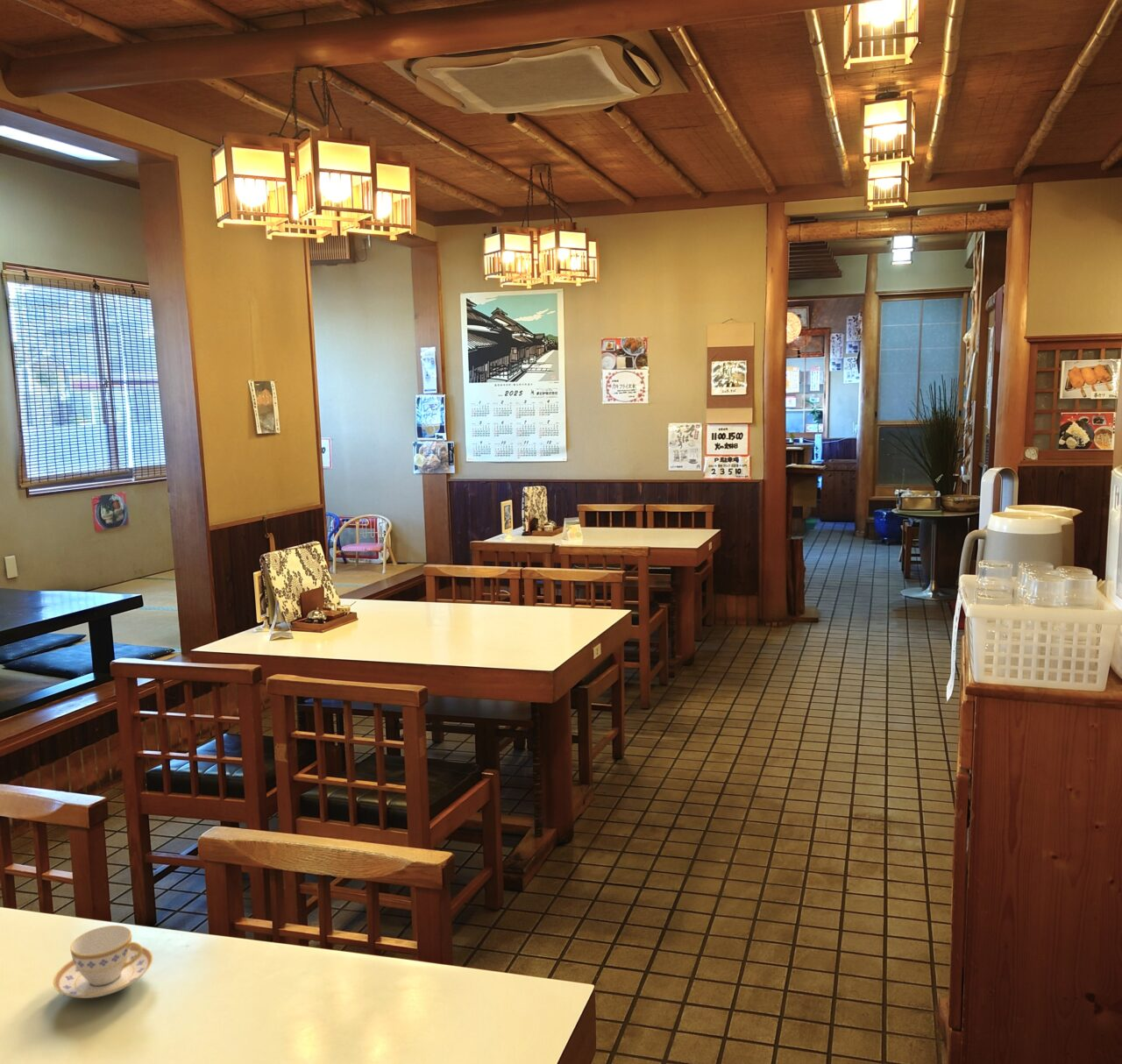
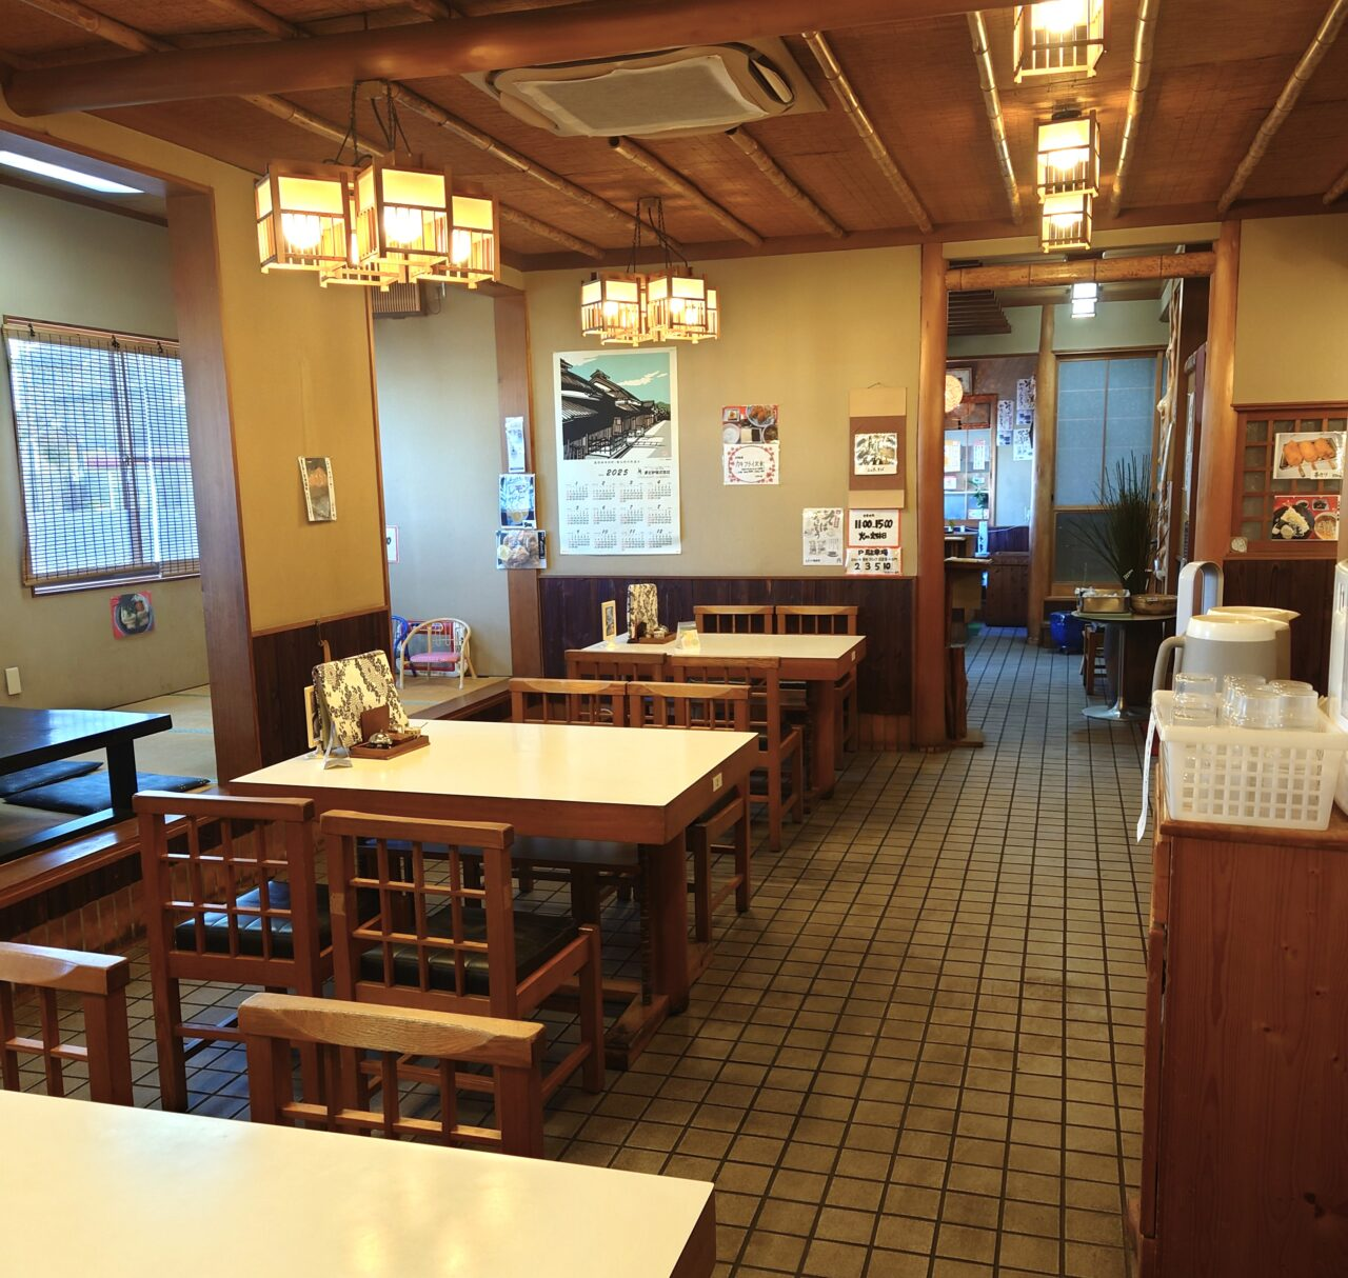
- teacup [53,925,153,999]
